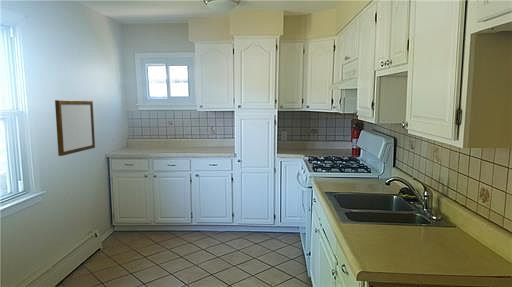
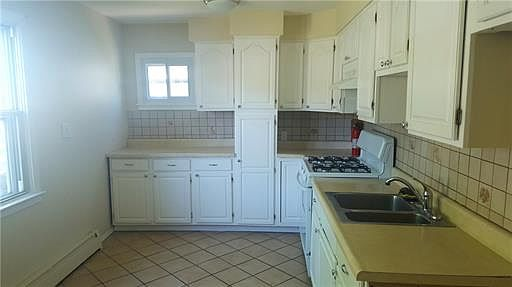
- writing board [54,99,96,157]
